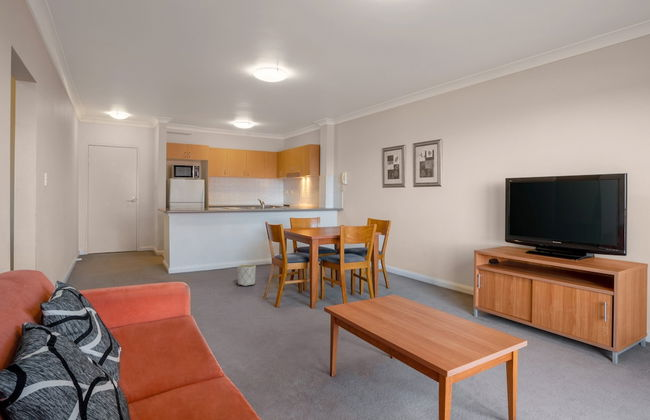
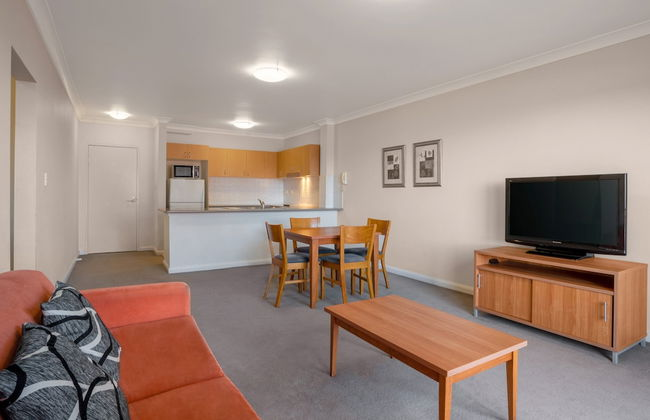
- planter [236,263,257,287]
